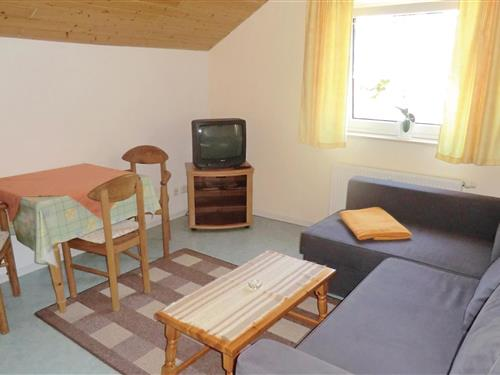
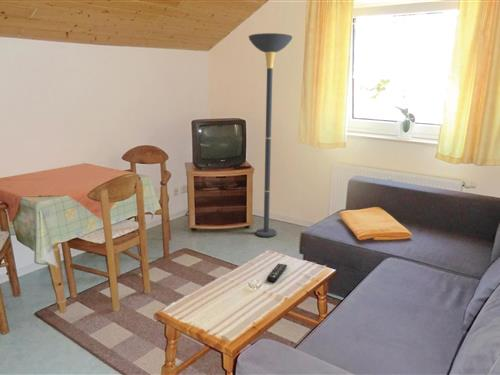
+ floor lamp [248,32,294,238]
+ remote control [266,262,288,283]
